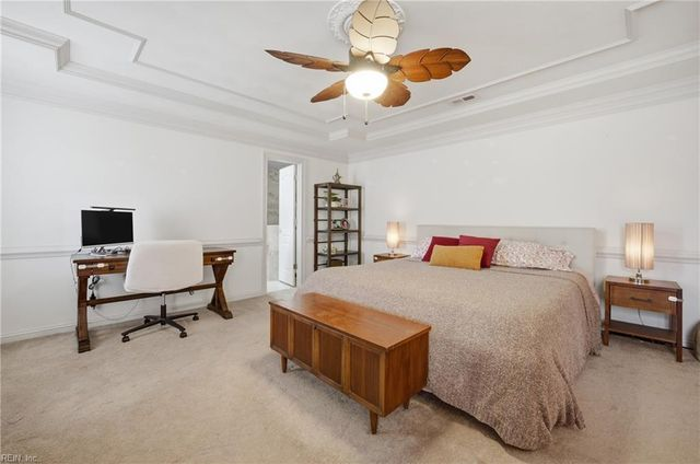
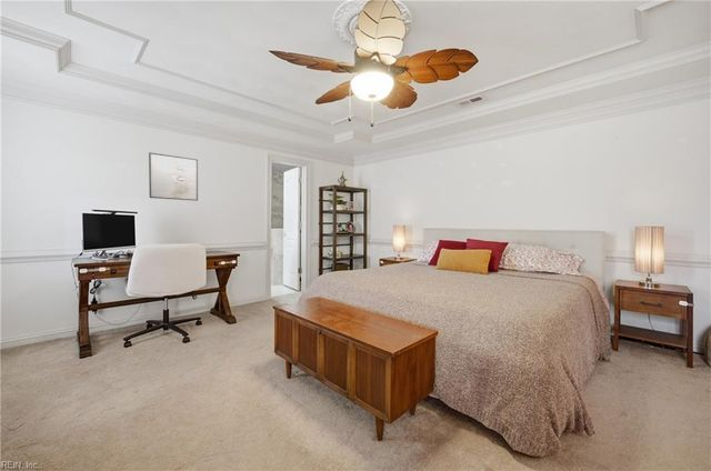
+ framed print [148,151,199,202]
